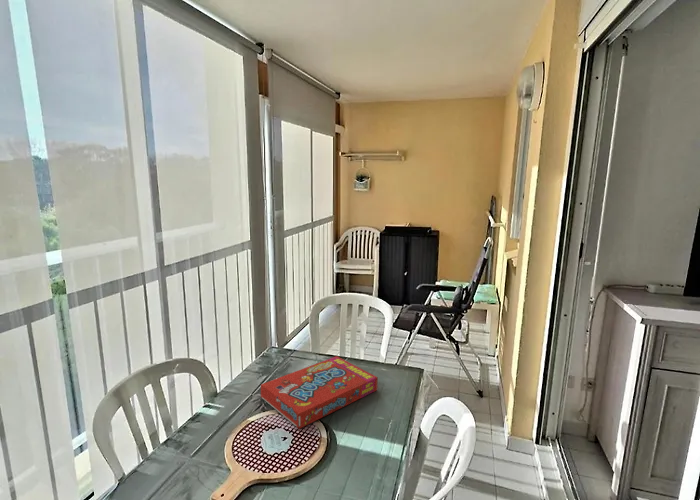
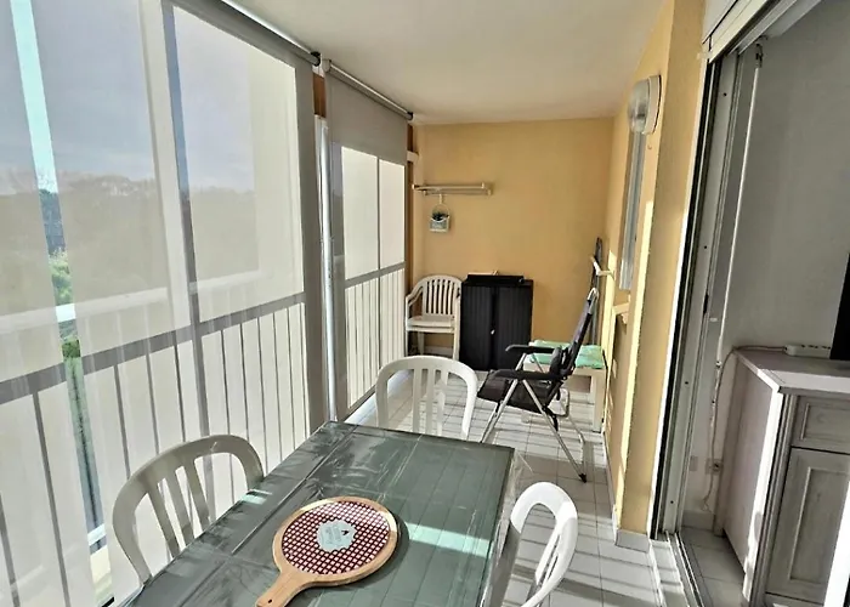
- snack box [260,355,379,430]
